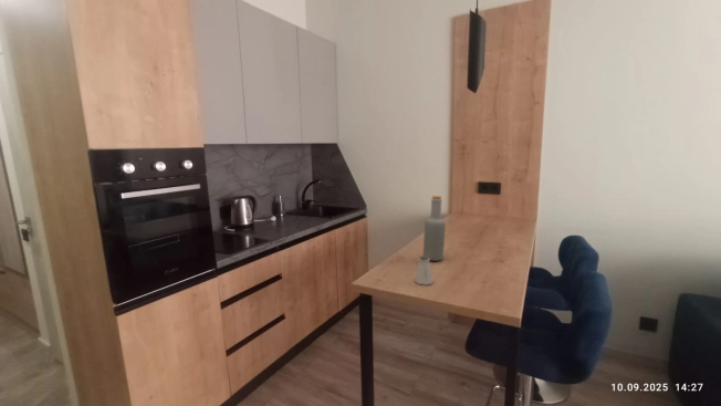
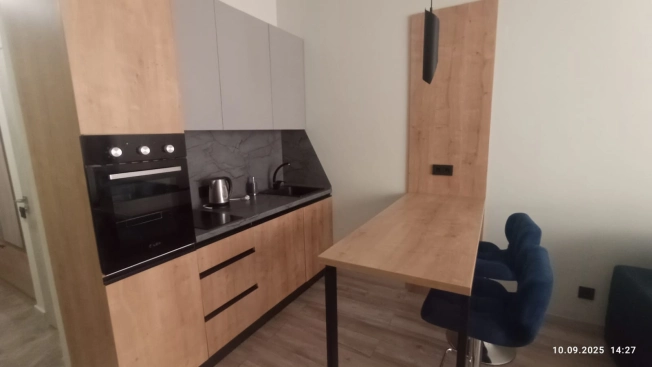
- bottle [422,195,447,262]
- saltshaker [414,254,435,285]
